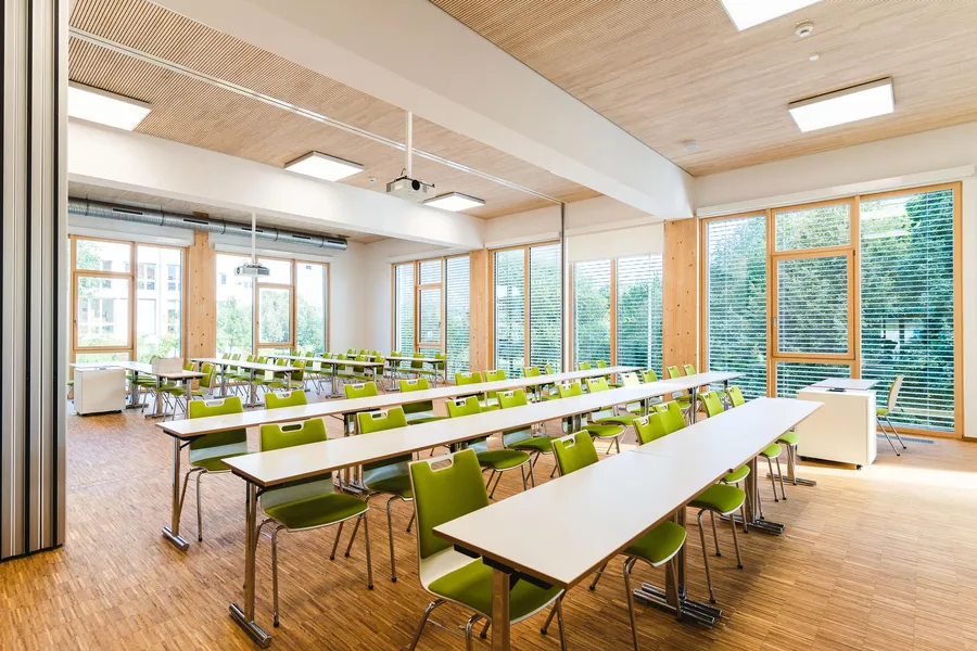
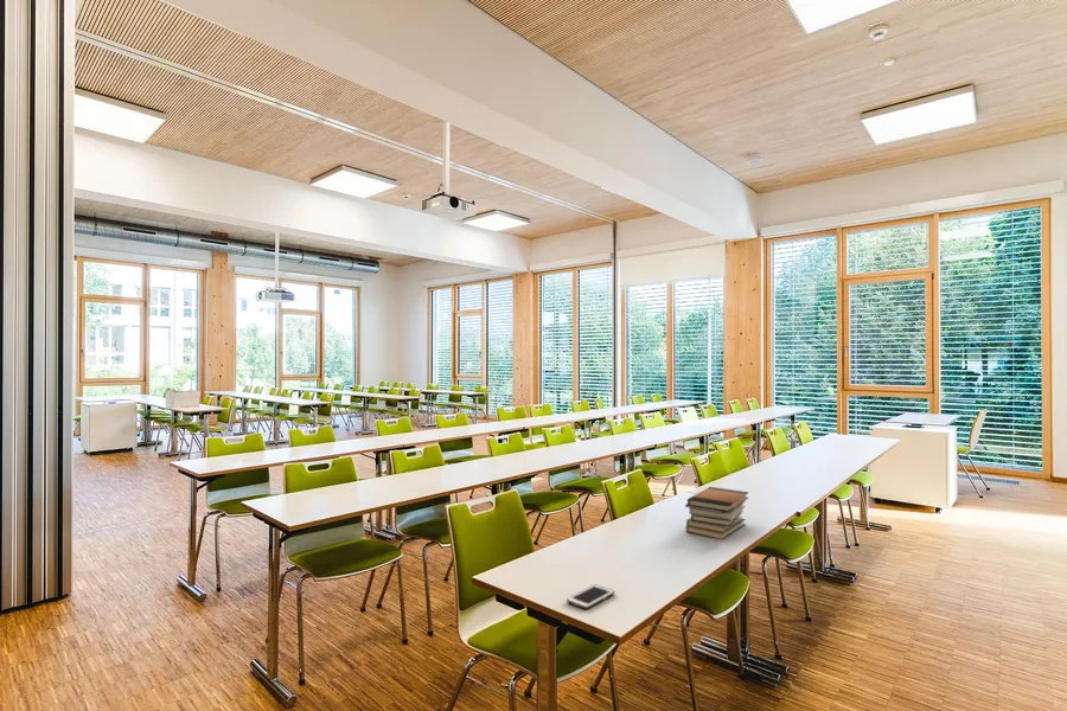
+ book stack [684,486,749,540]
+ cell phone [566,583,615,610]
